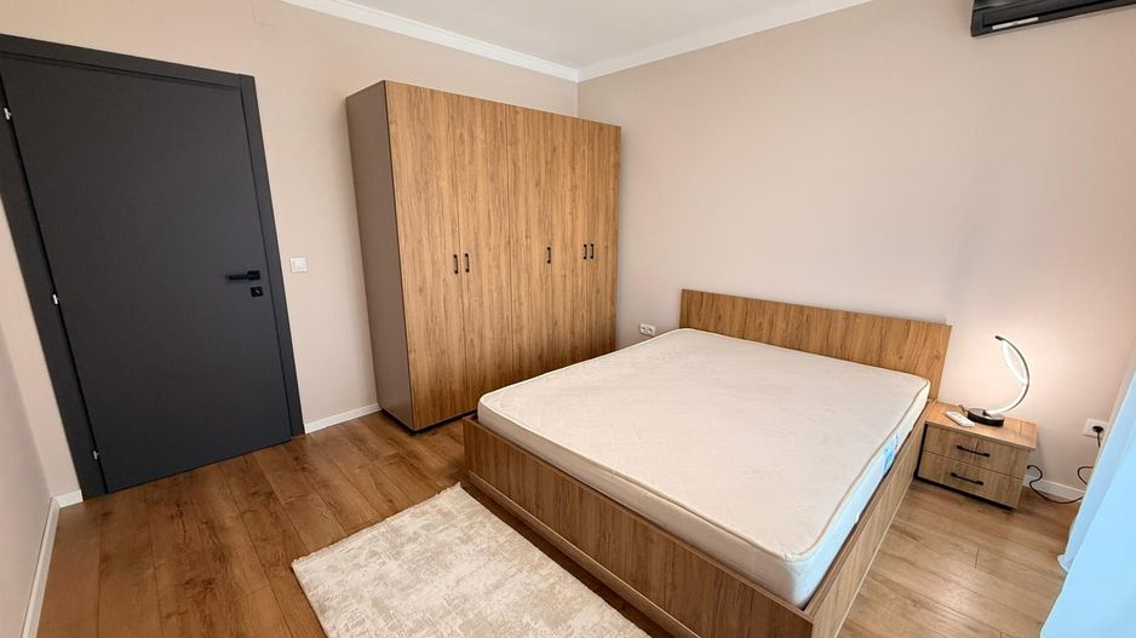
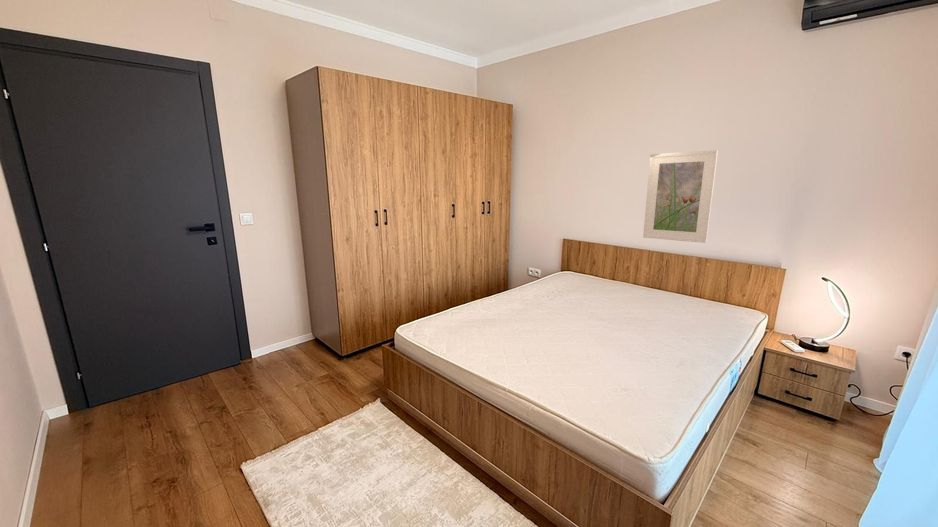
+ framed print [642,149,719,244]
